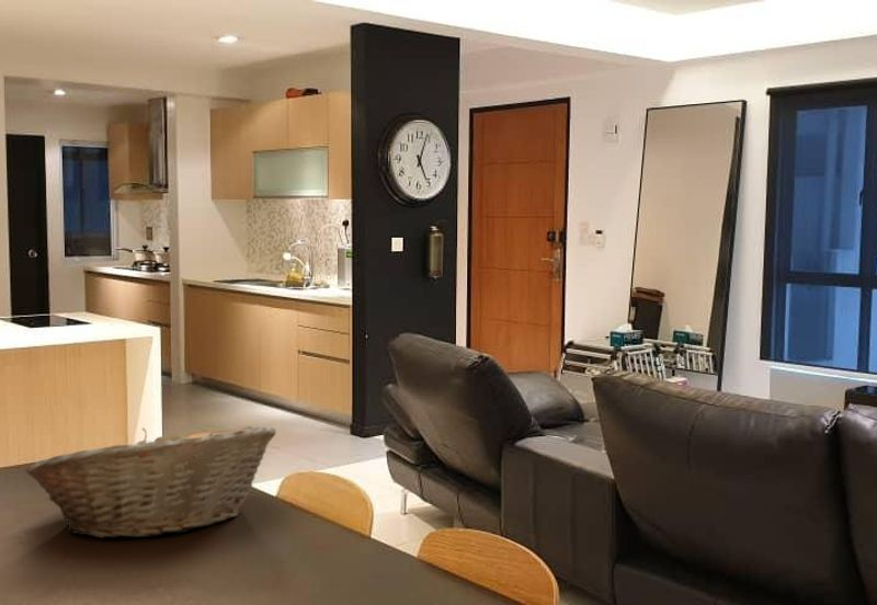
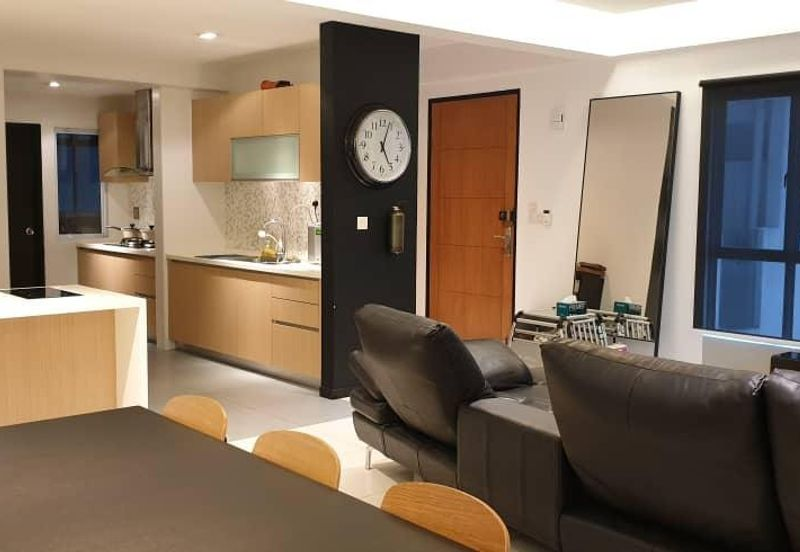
- fruit basket [24,425,277,539]
